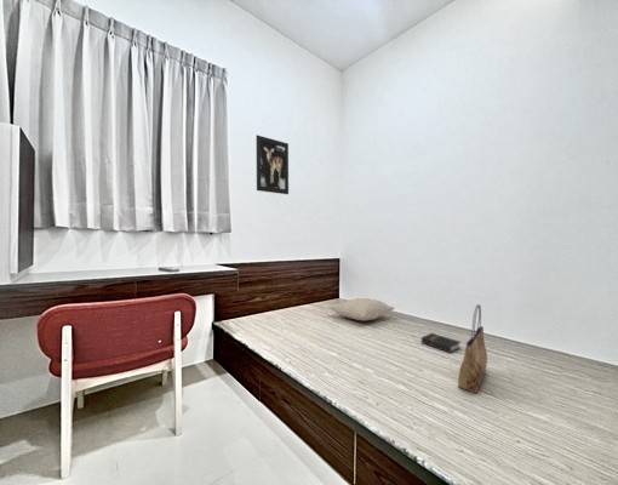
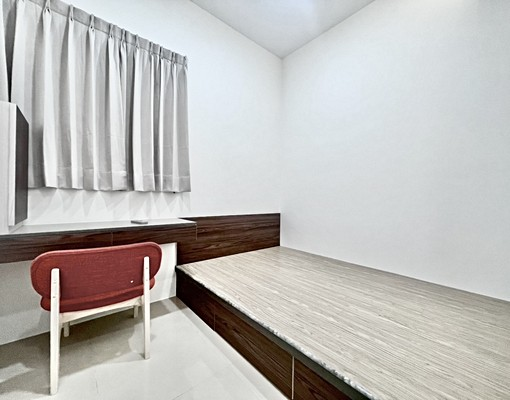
- wall art [254,133,290,195]
- pillow [327,297,395,321]
- tote bag [457,303,488,394]
- hardback book [420,332,462,354]
